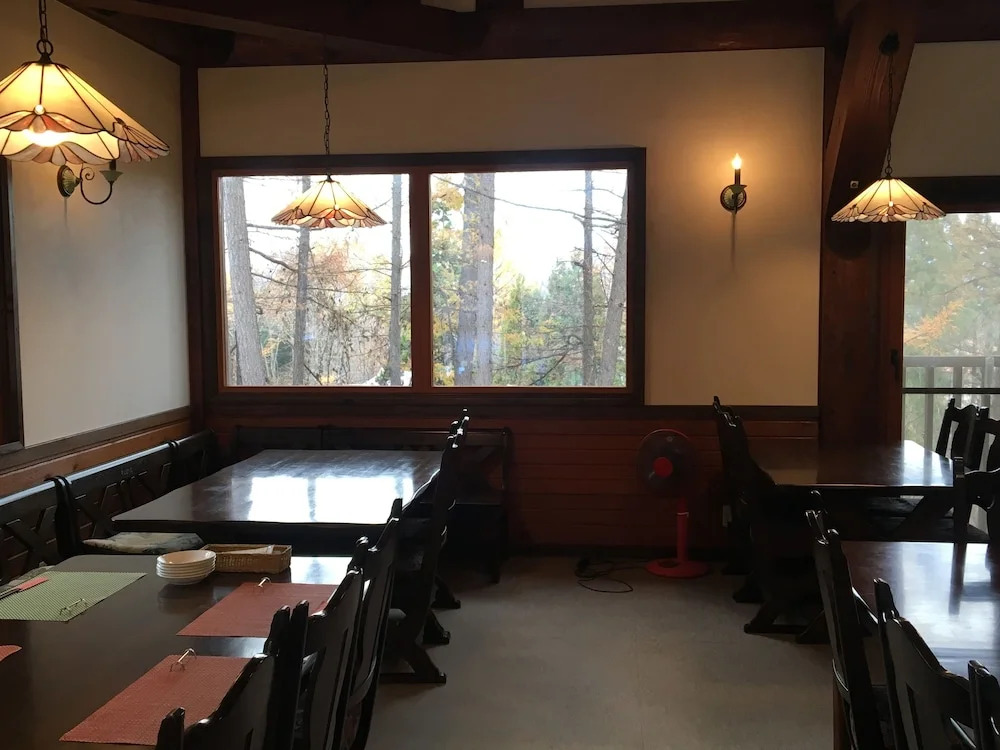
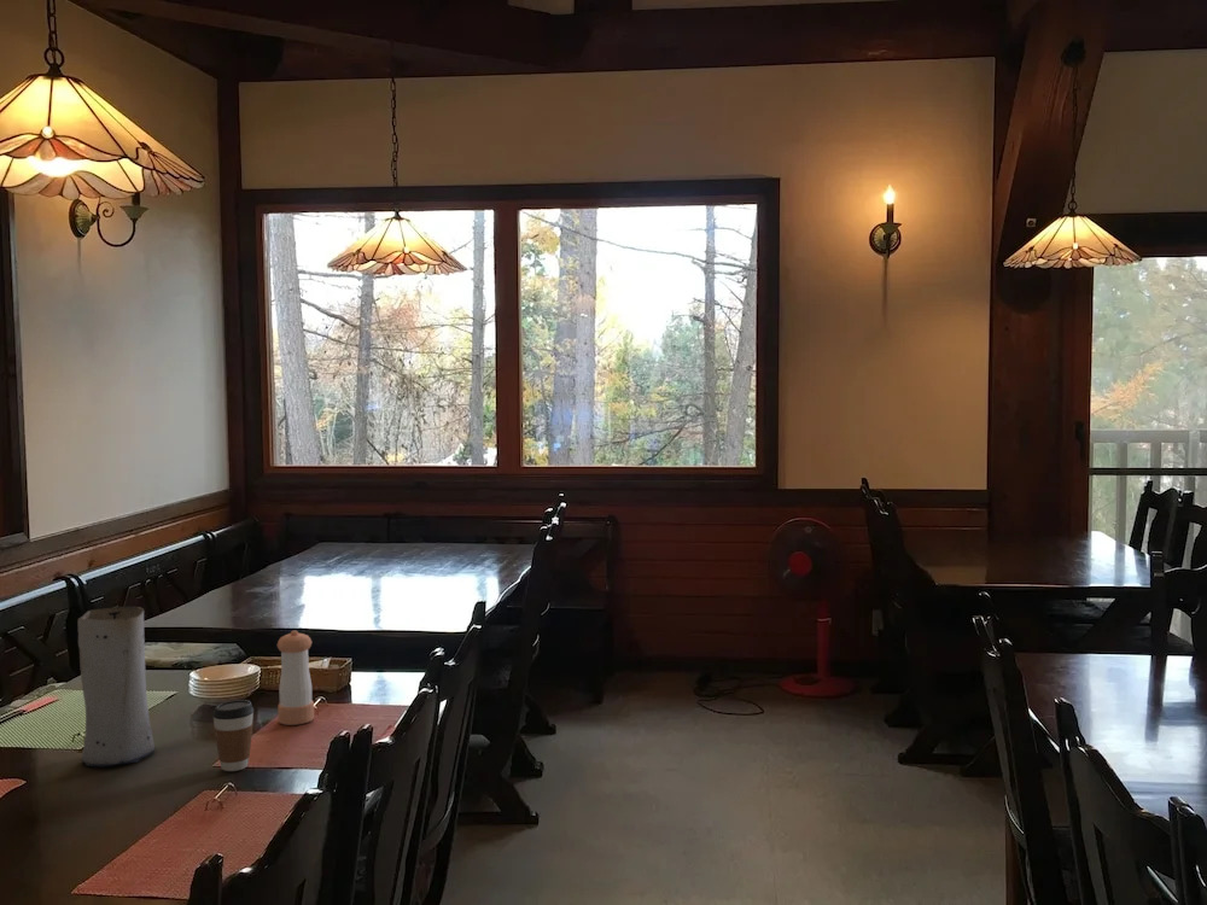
+ coffee cup [211,699,255,772]
+ pepper shaker [276,630,315,726]
+ vase [76,606,156,767]
